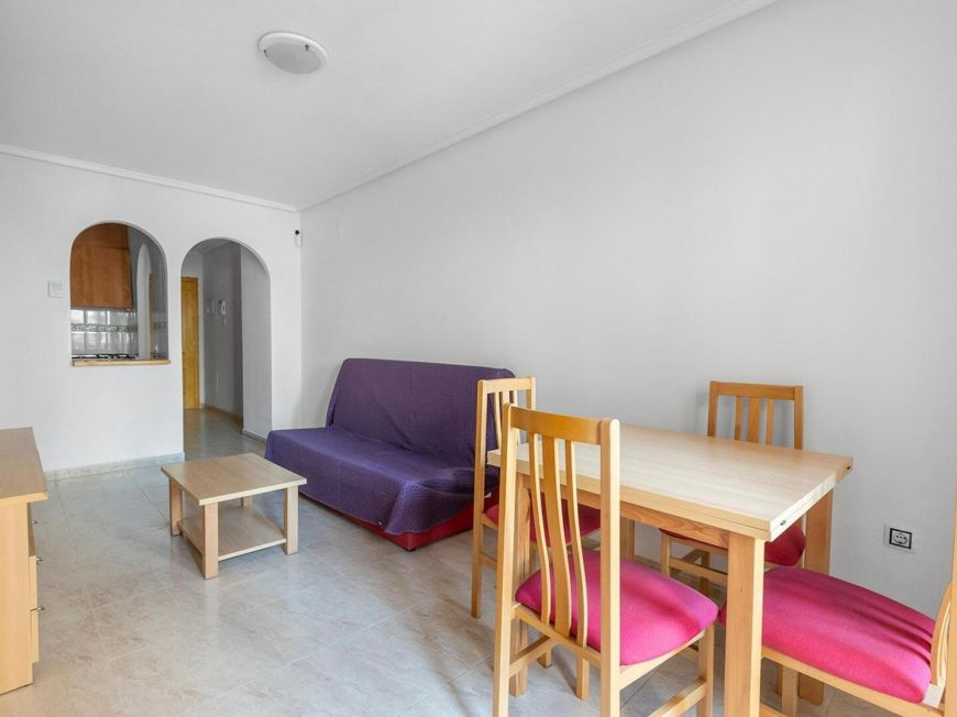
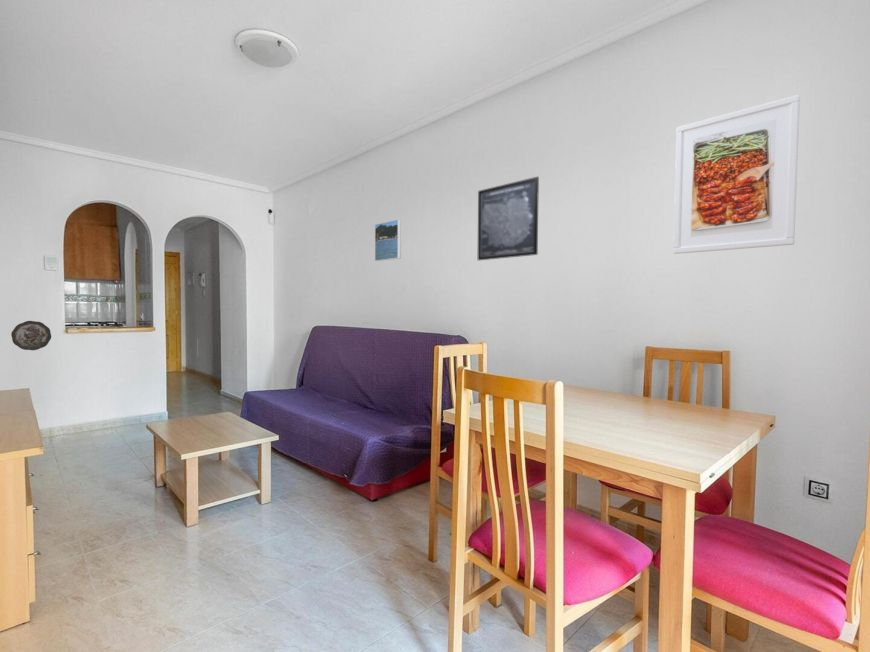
+ decorative plate [10,320,52,351]
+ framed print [374,219,402,262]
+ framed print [672,94,801,255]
+ wall art [477,175,540,261]
